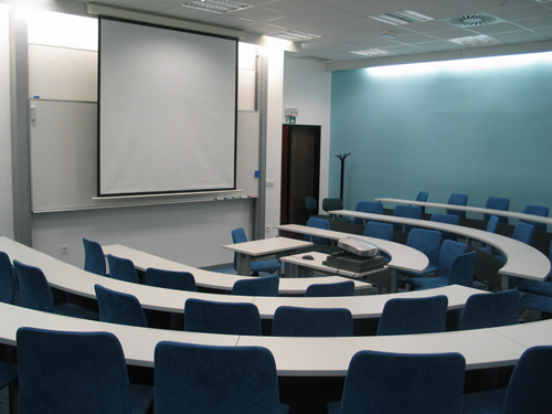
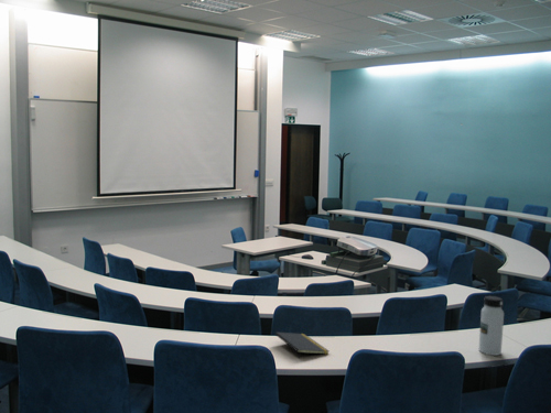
+ water bottle [478,295,505,357]
+ notepad [274,332,329,360]
